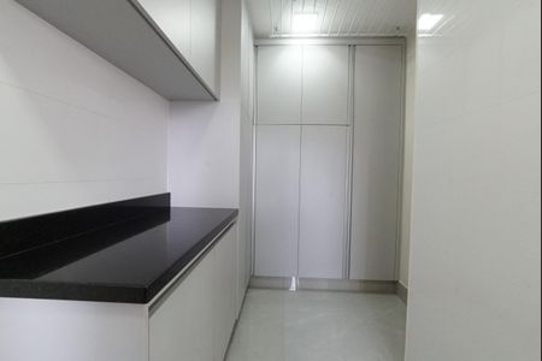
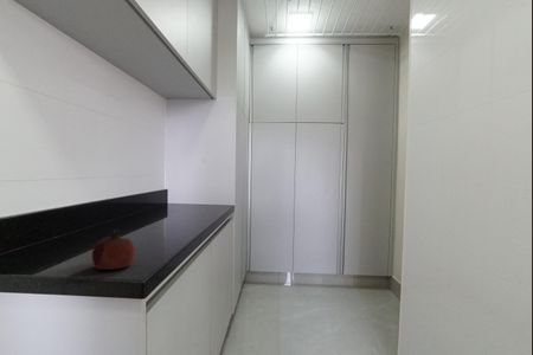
+ fruit [91,227,136,271]
